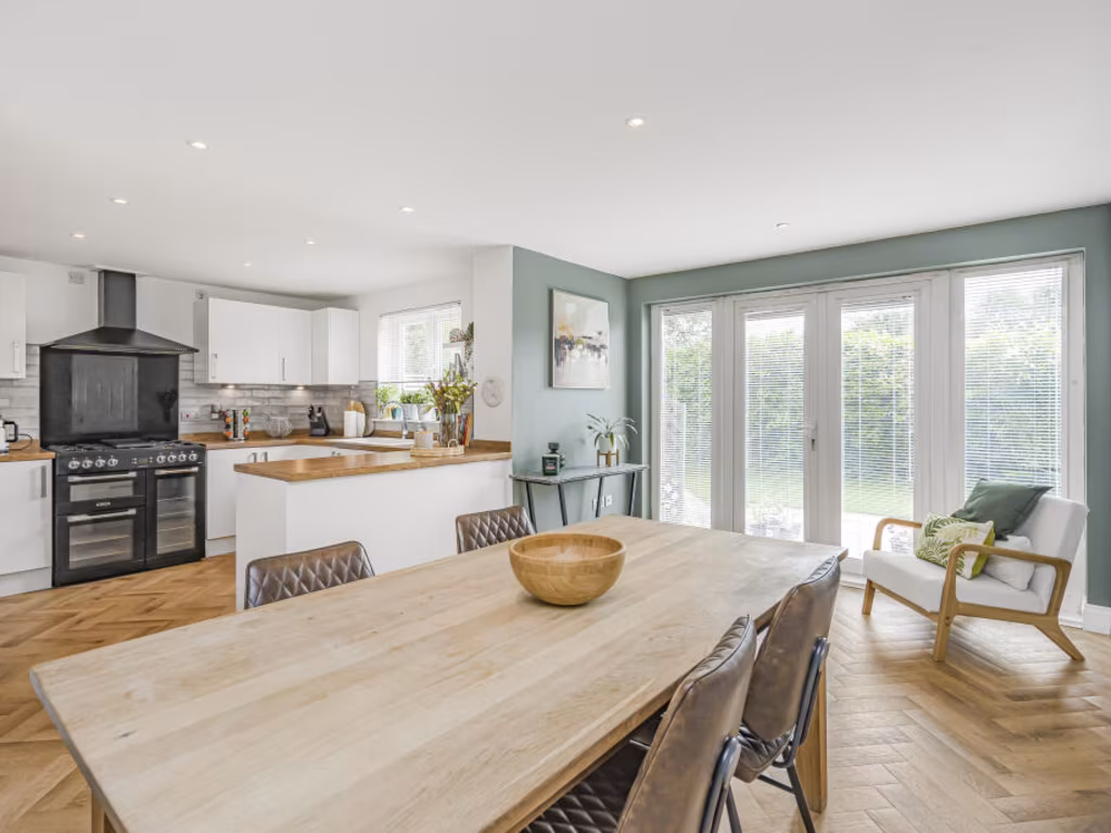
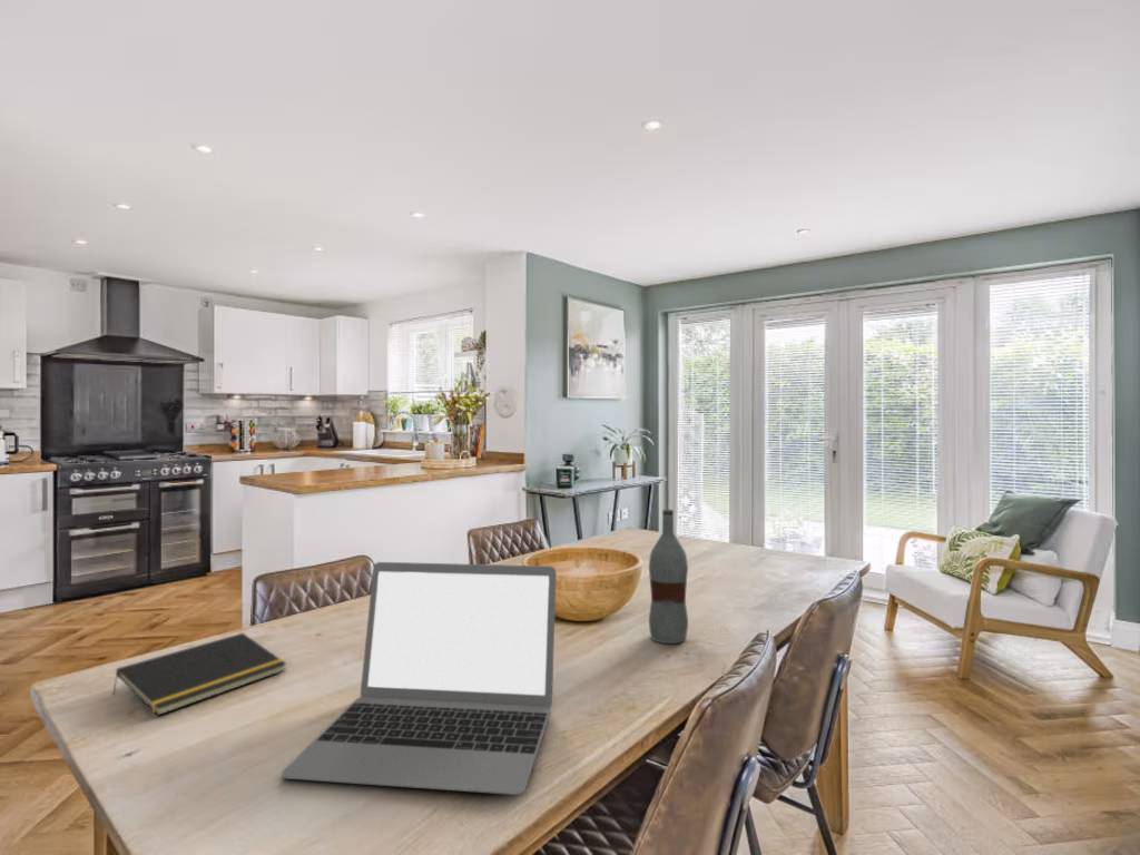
+ notepad [111,632,288,717]
+ laptop [281,561,558,796]
+ bottle [648,509,689,645]
